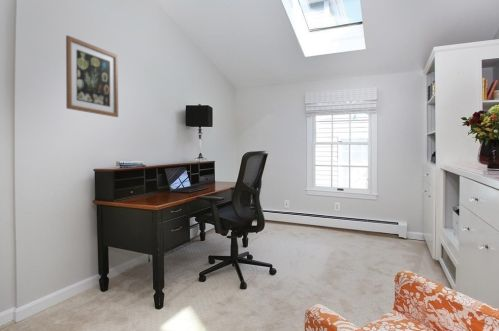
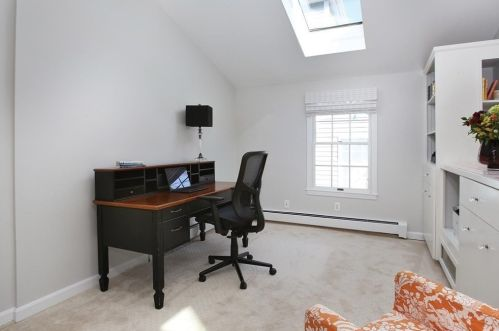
- wall art [65,34,119,118]
